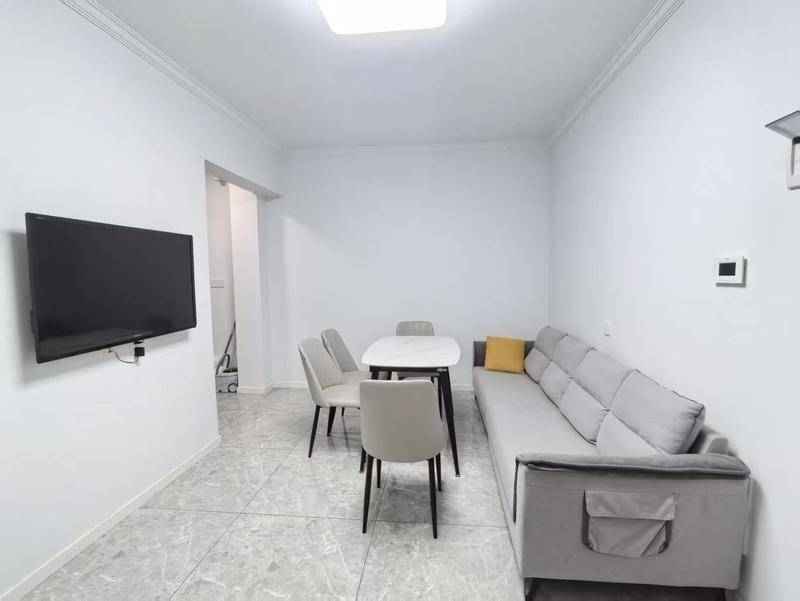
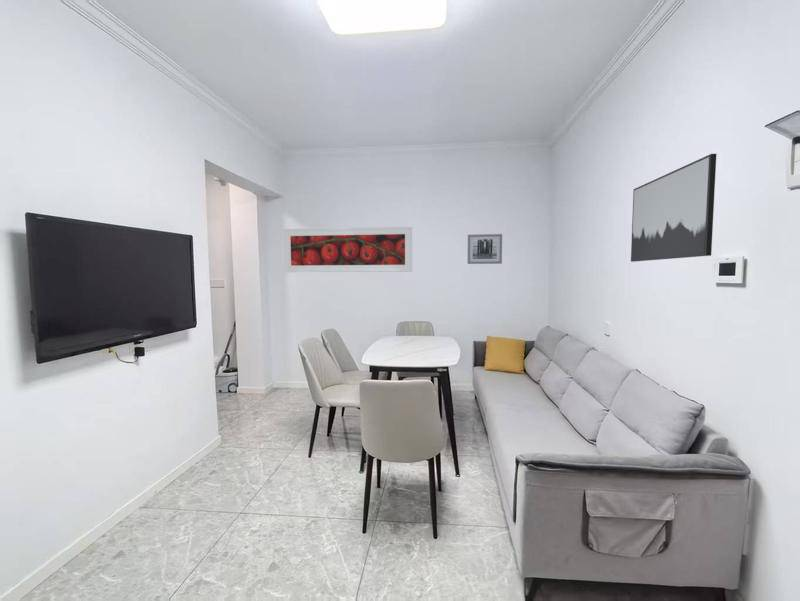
+ wall art [467,233,503,265]
+ wall art [630,153,717,263]
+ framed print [283,226,413,273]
